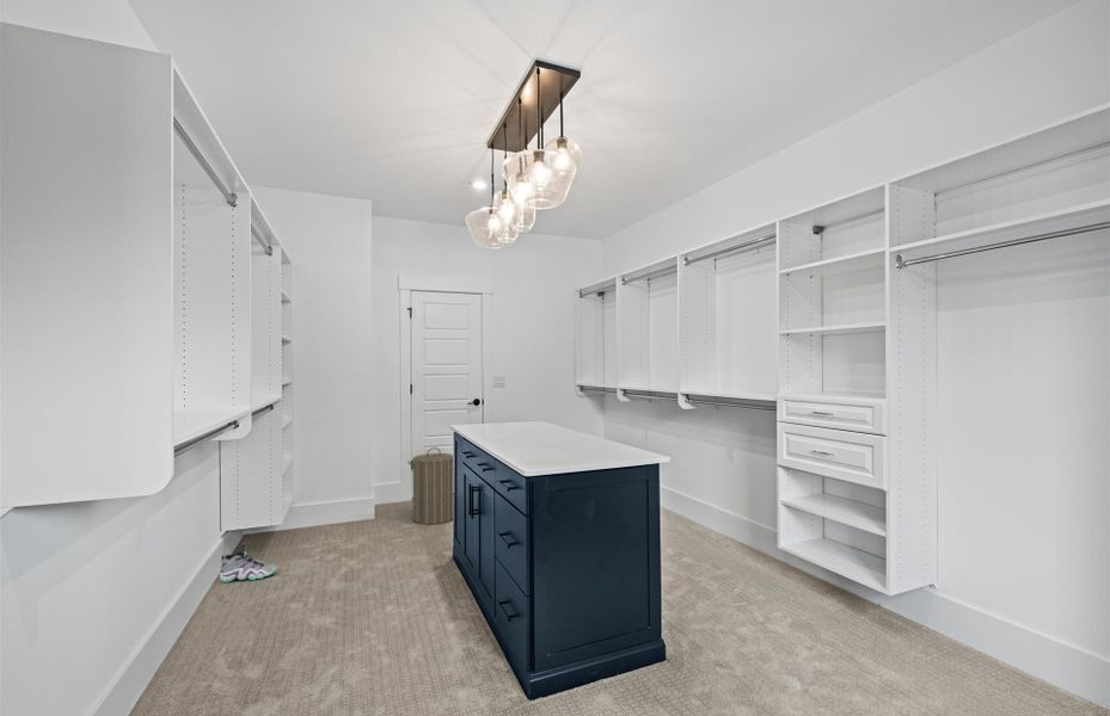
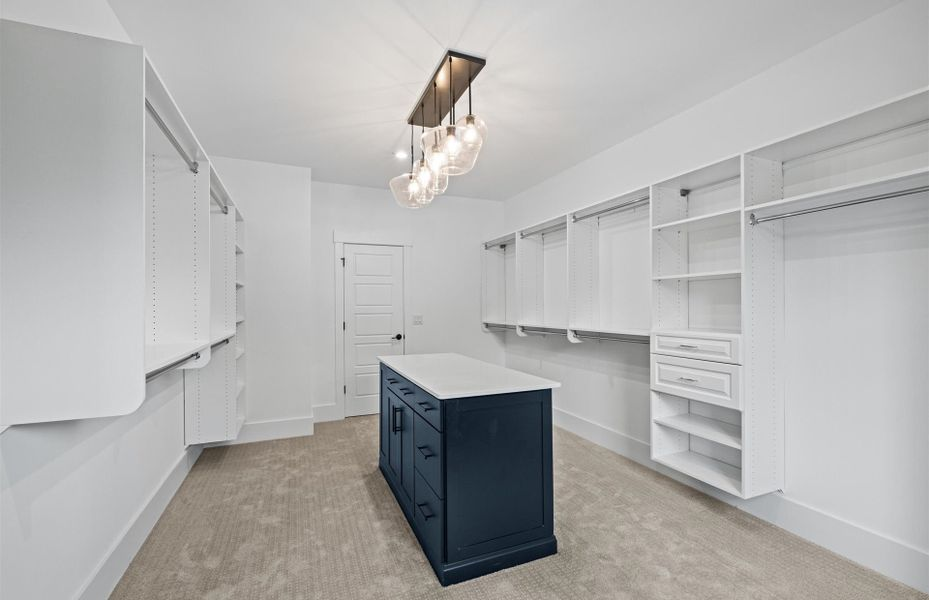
- laundry hamper [406,446,454,526]
- sneaker [219,542,277,584]
